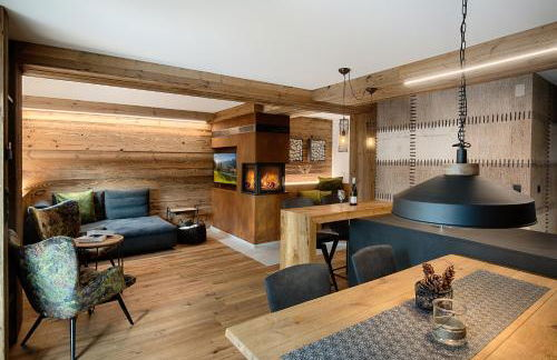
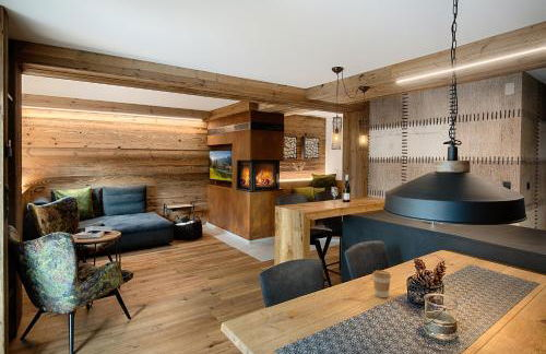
+ coffee cup [372,269,392,298]
